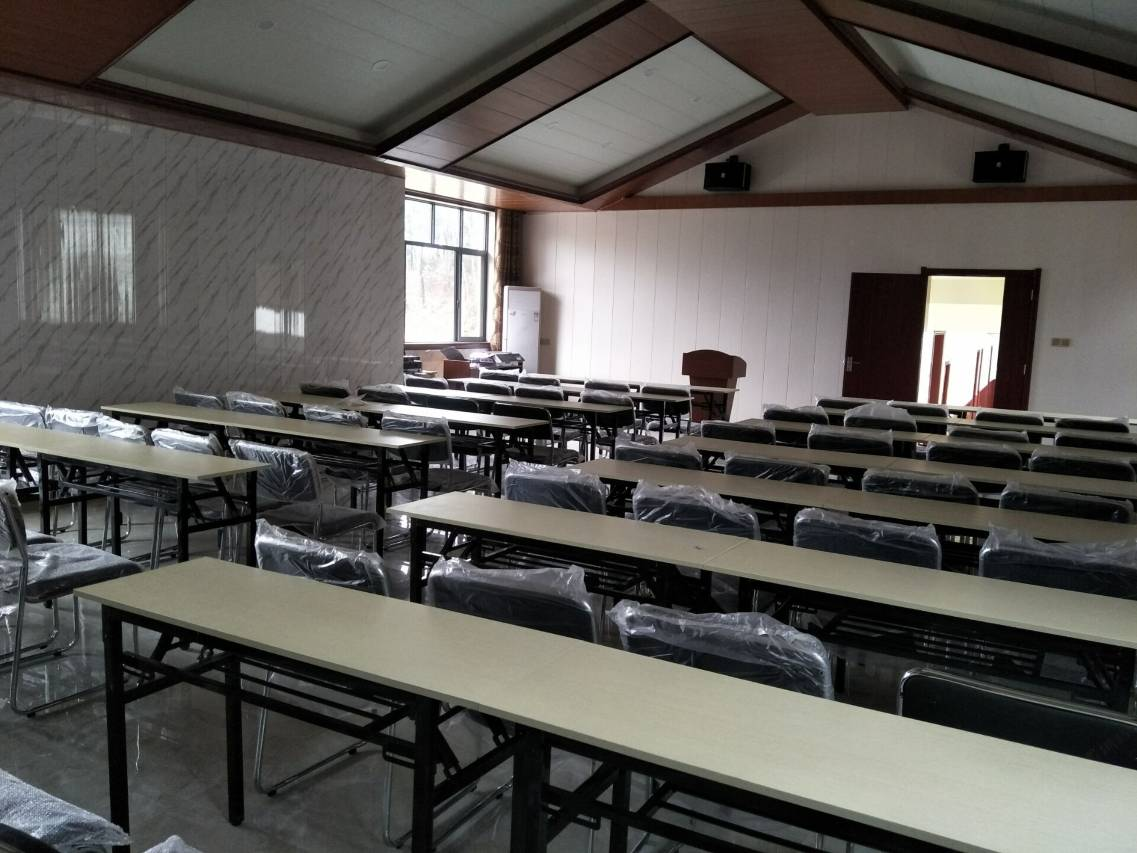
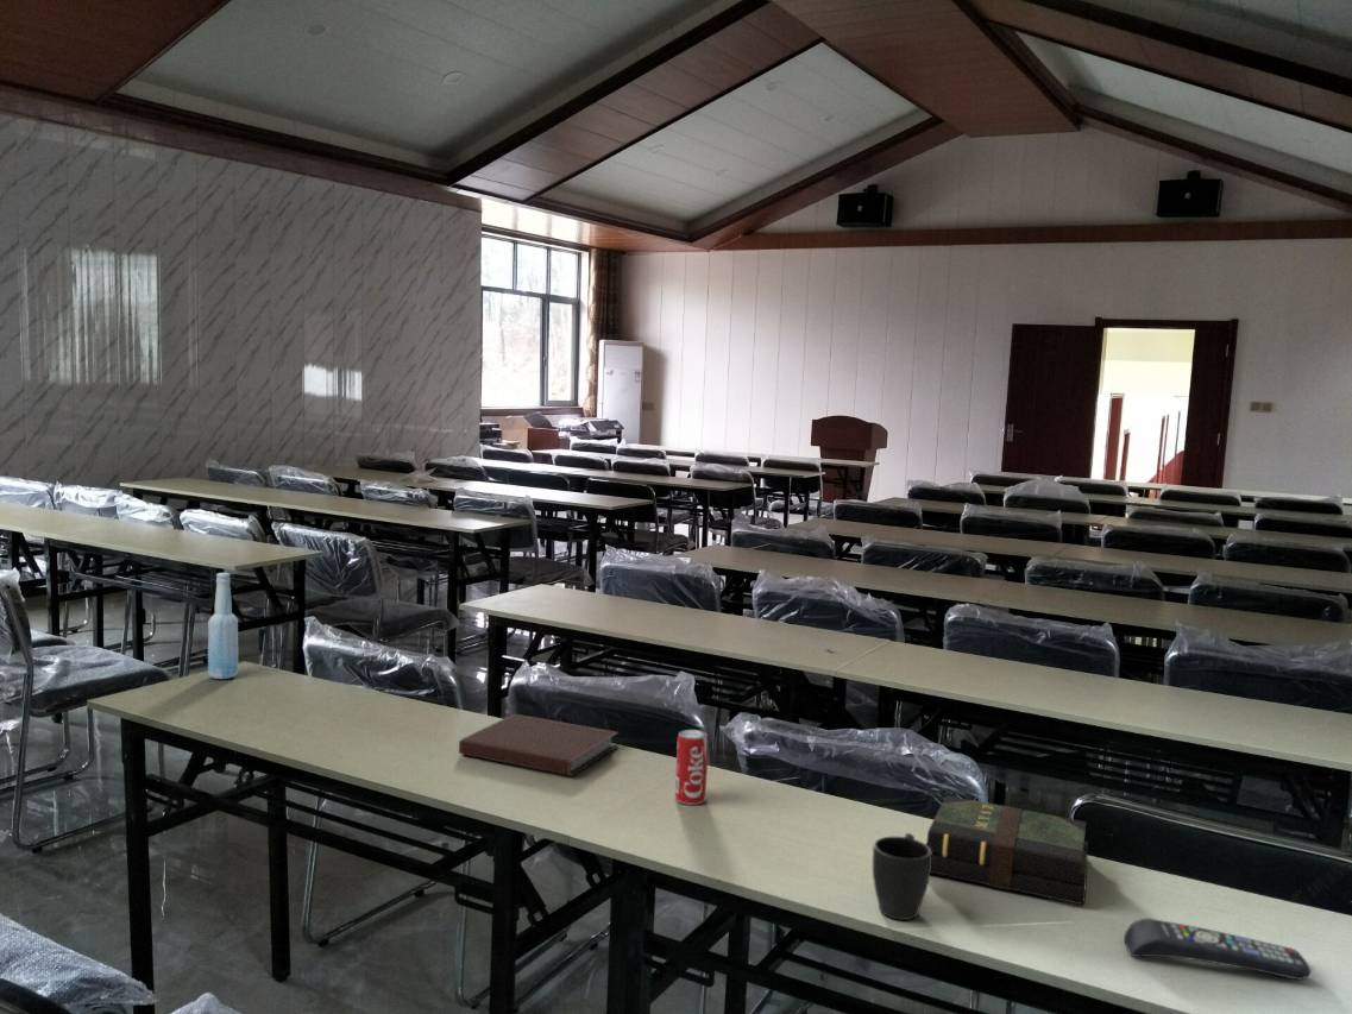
+ beverage can [674,729,710,806]
+ bottle [207,572,239,680]
+ remote control [1123,918,1313,981]
+ notebook [458,713,621,777]
+ book [925,794,1089,907]
+ mug [872,832,932,921]
